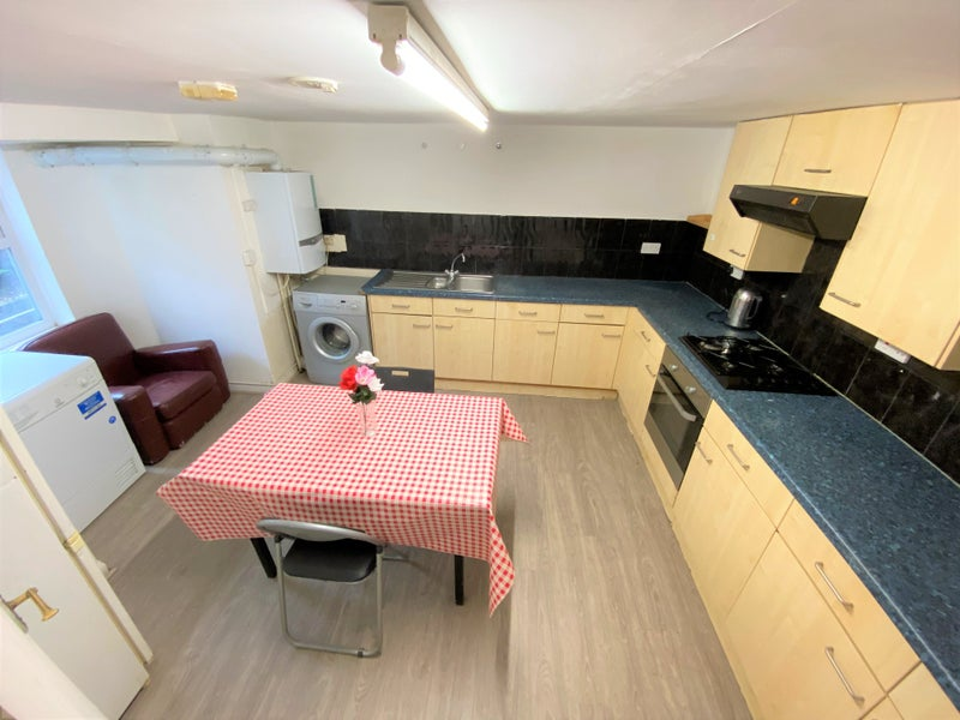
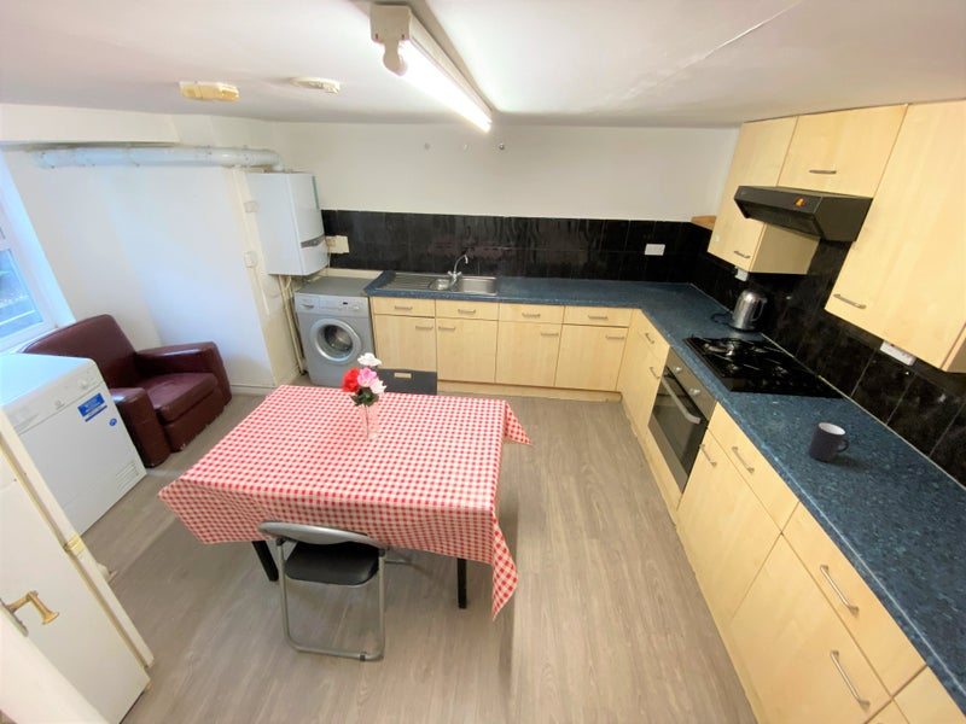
+ mug [807,421,851,462]
